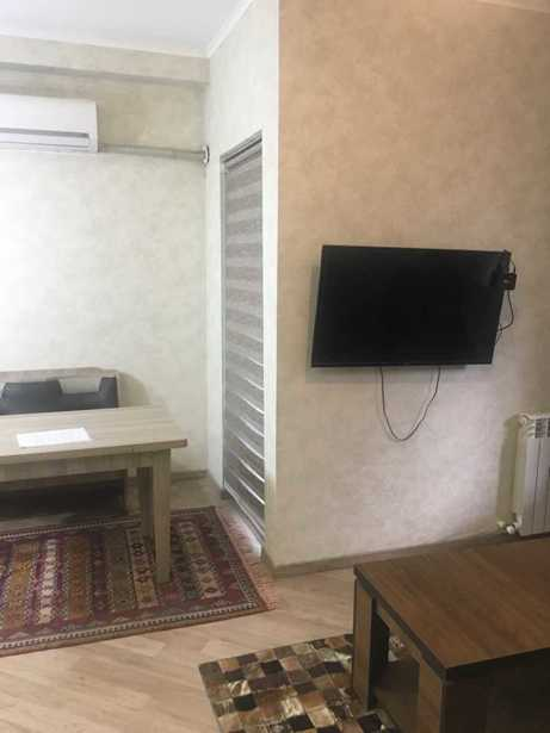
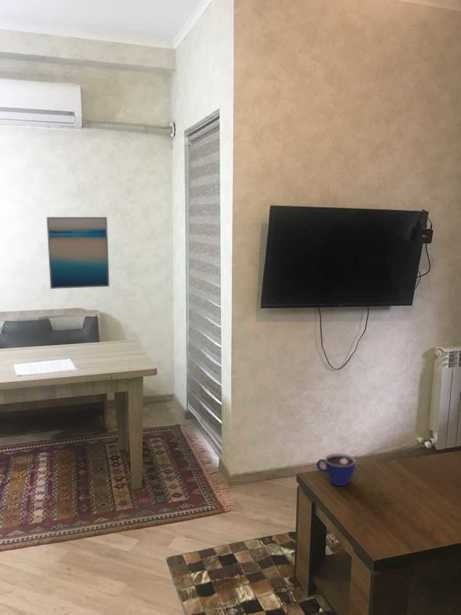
+ wall art [46,216,110,290]
+ cup [315,452,357,487]
